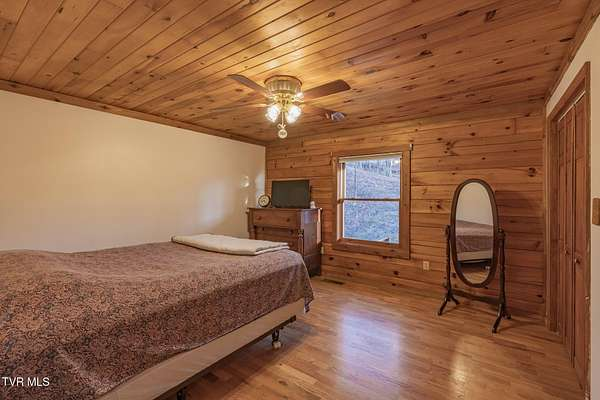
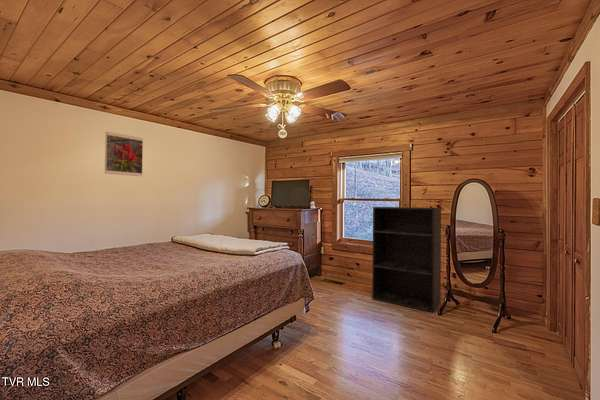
+ bookshelf [371,206,442,313]
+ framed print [104,131,144,177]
